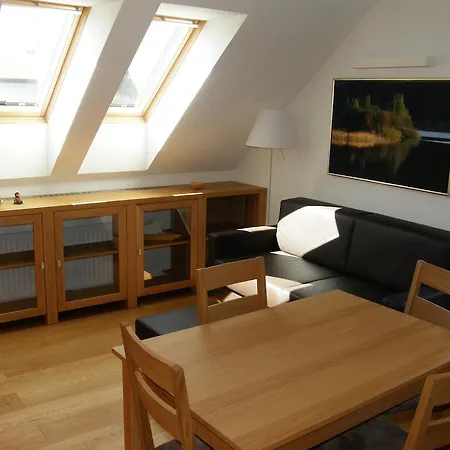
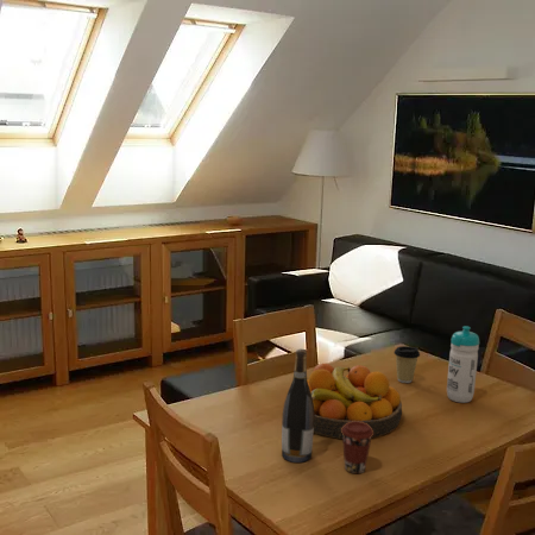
+ water bottle [446,325,480,404]
+ fruit bowl [307,363,403,440]
+ coffee cup [341,421,373,474]
+ wine bottle [281,348,315,464]
+ coffee cup [394,345,421,384]
